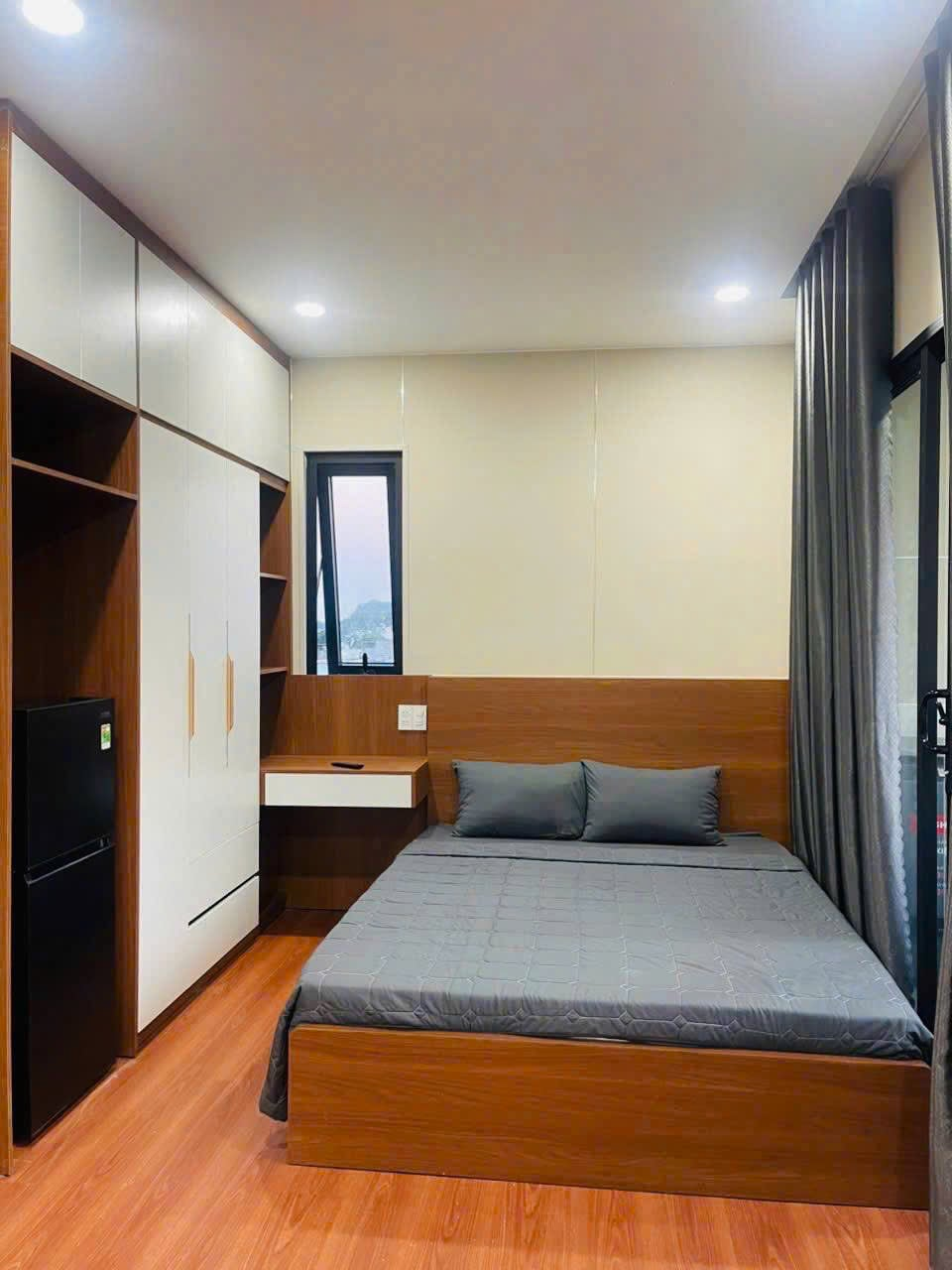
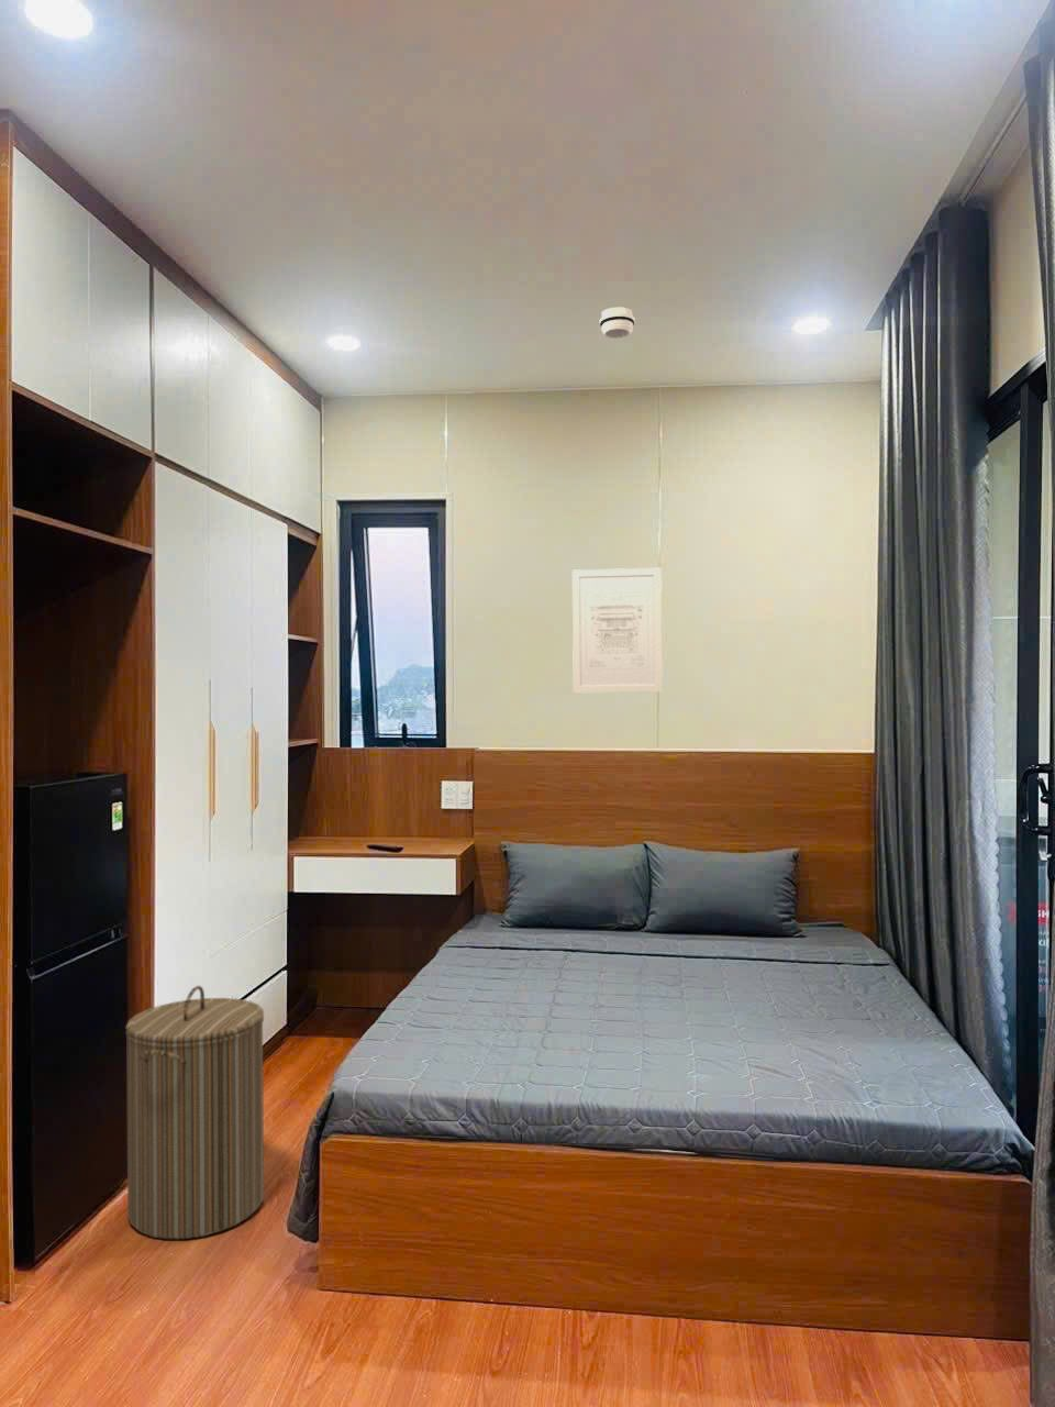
+ wall art [572,567,663,694]
+ laundry hamper [125,985,265,1240]
+ smoke detector [598,306,636,340]
